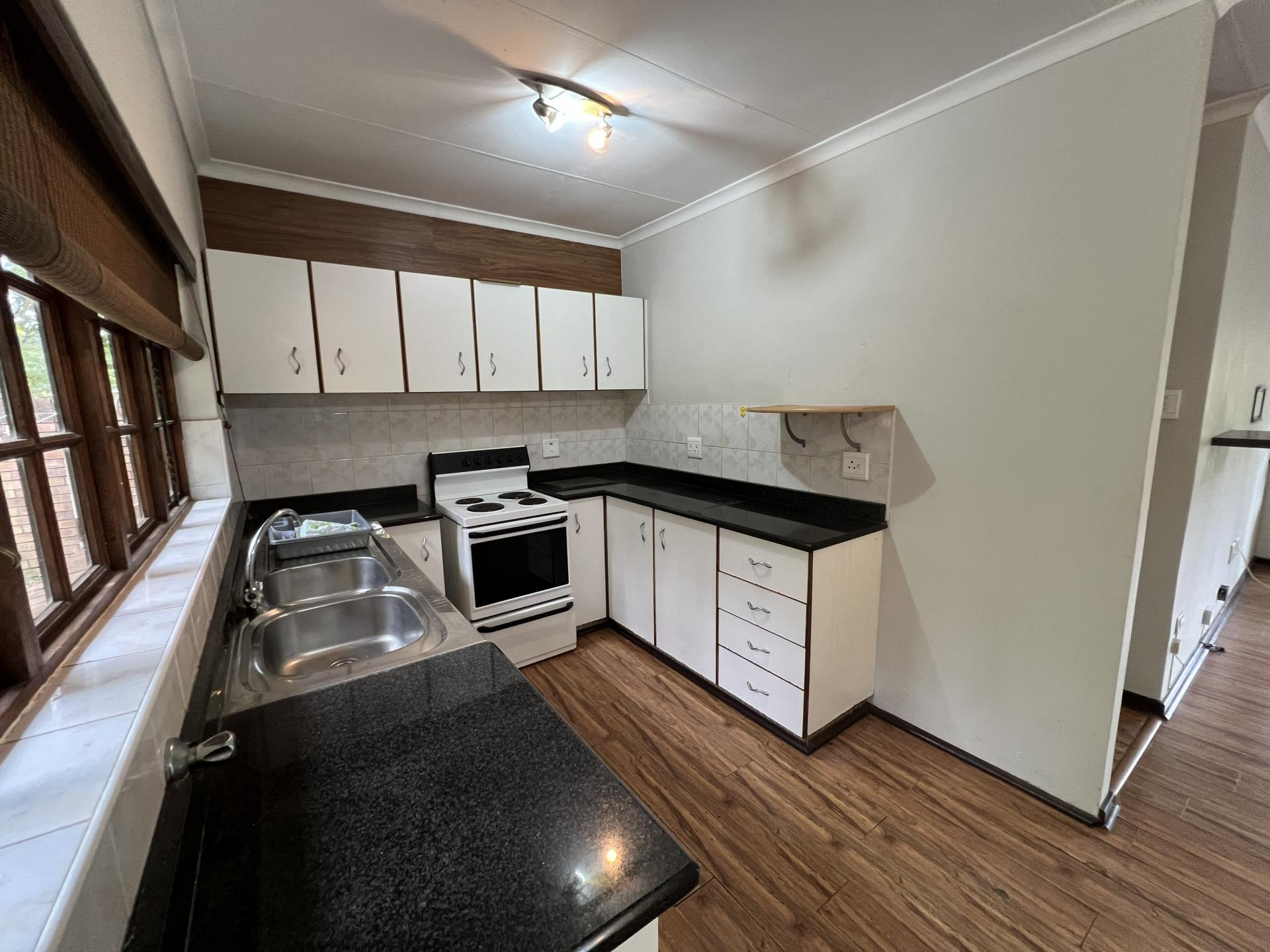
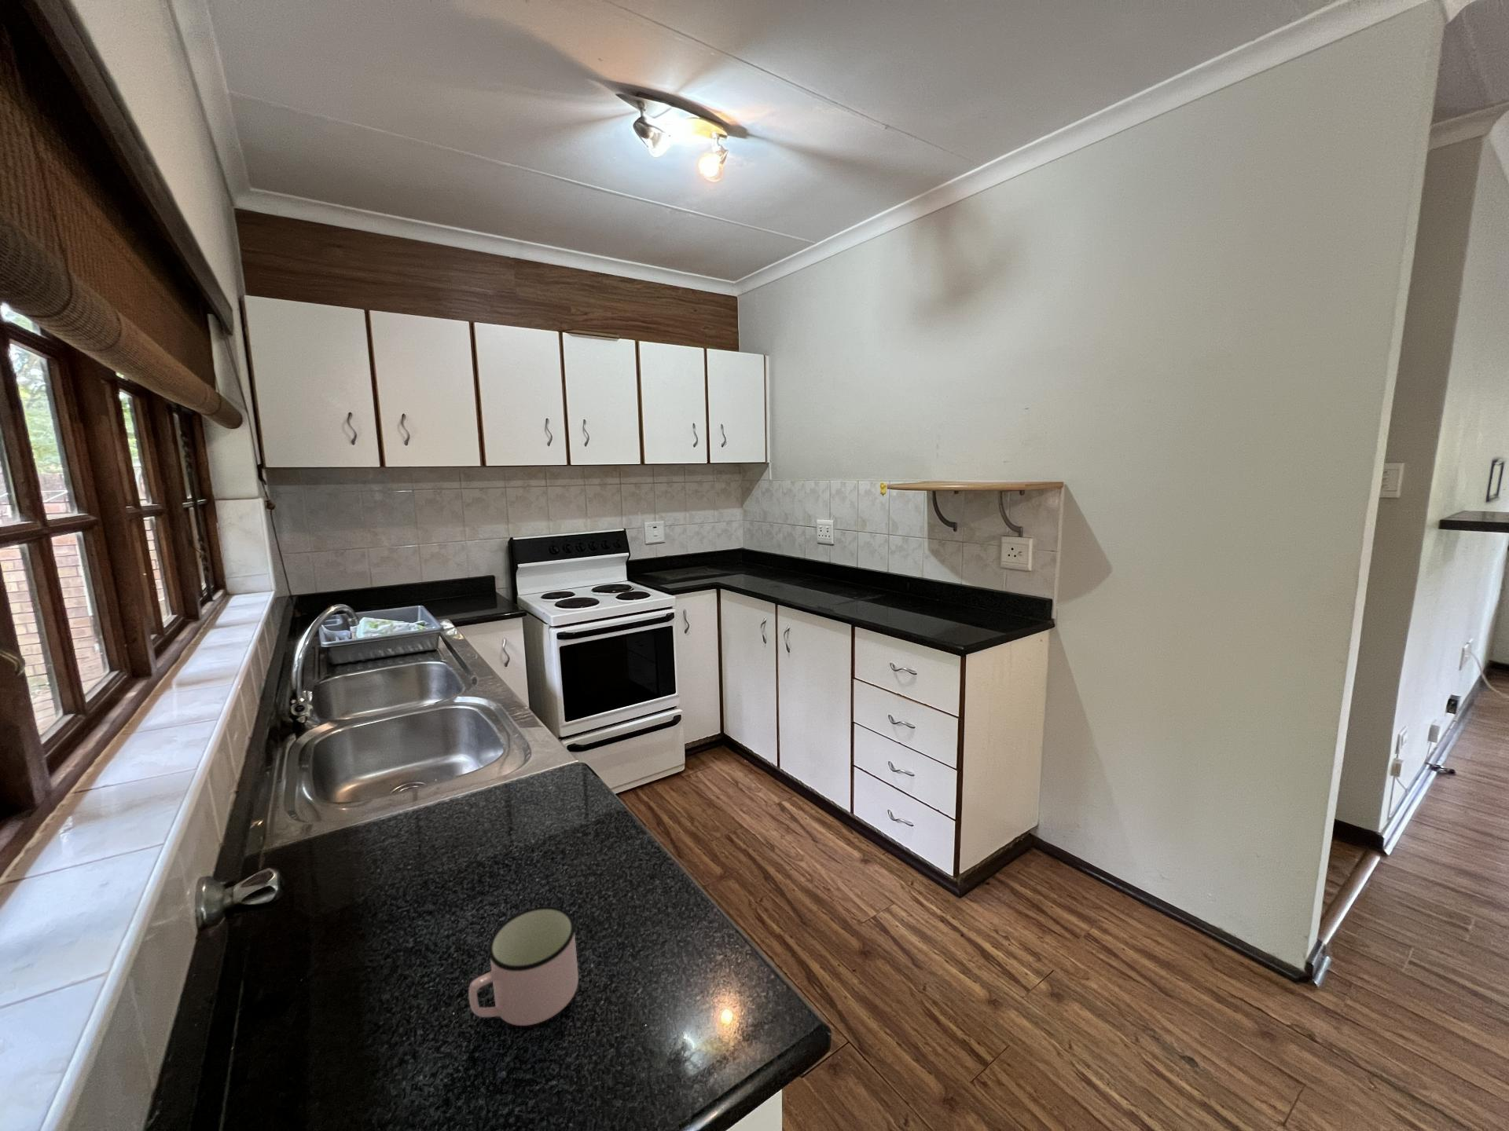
+ mug [468,905,579,1026]
